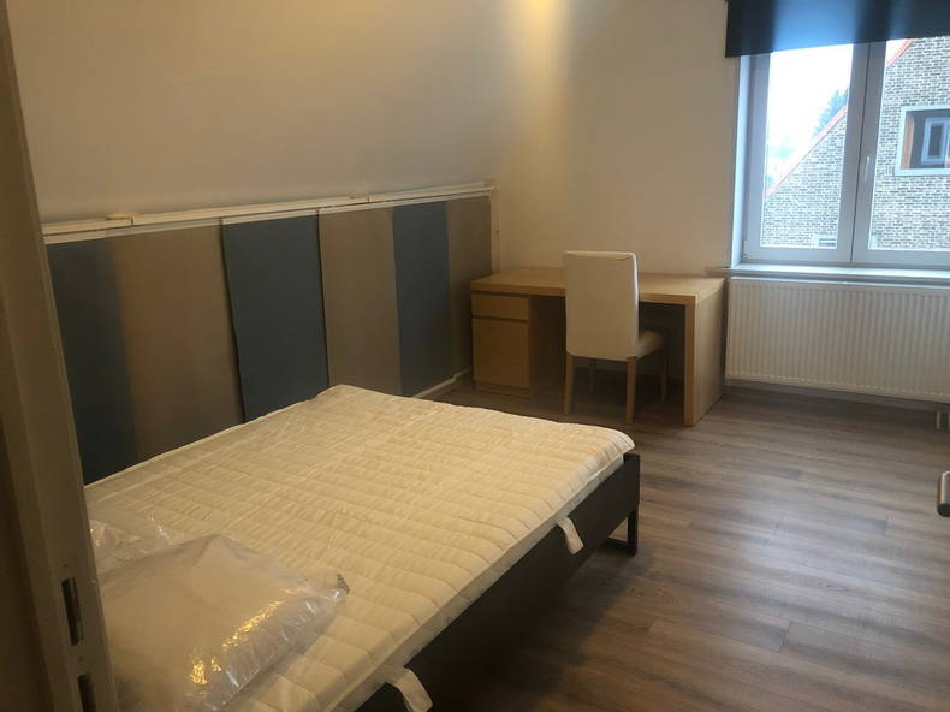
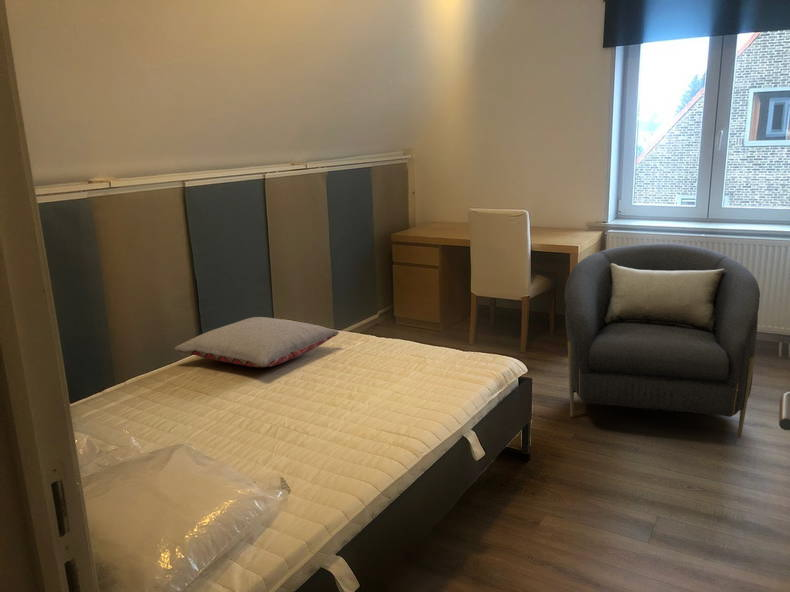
+ pillow [174,316,340,368]
+ armchair [563,242,761,439]
